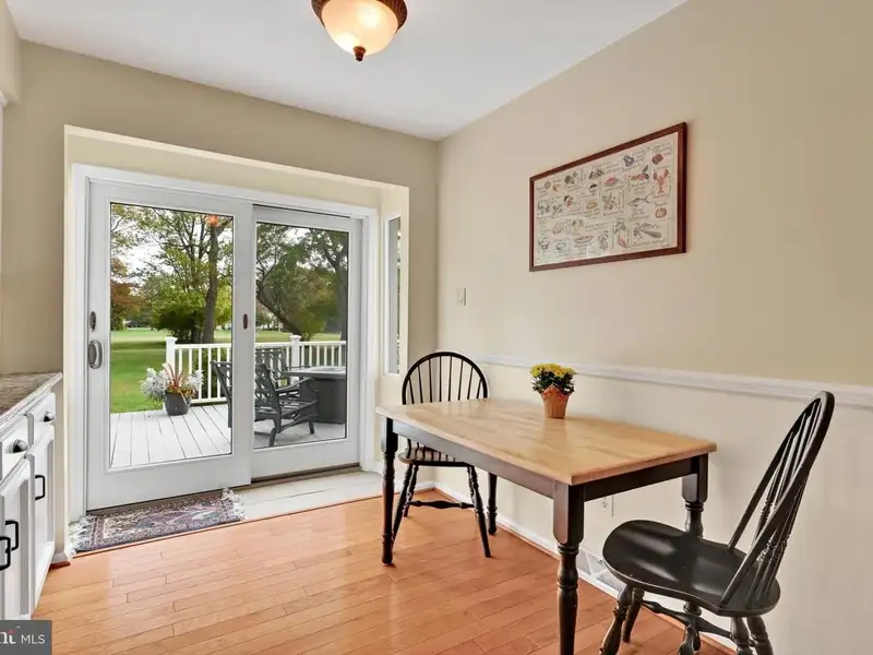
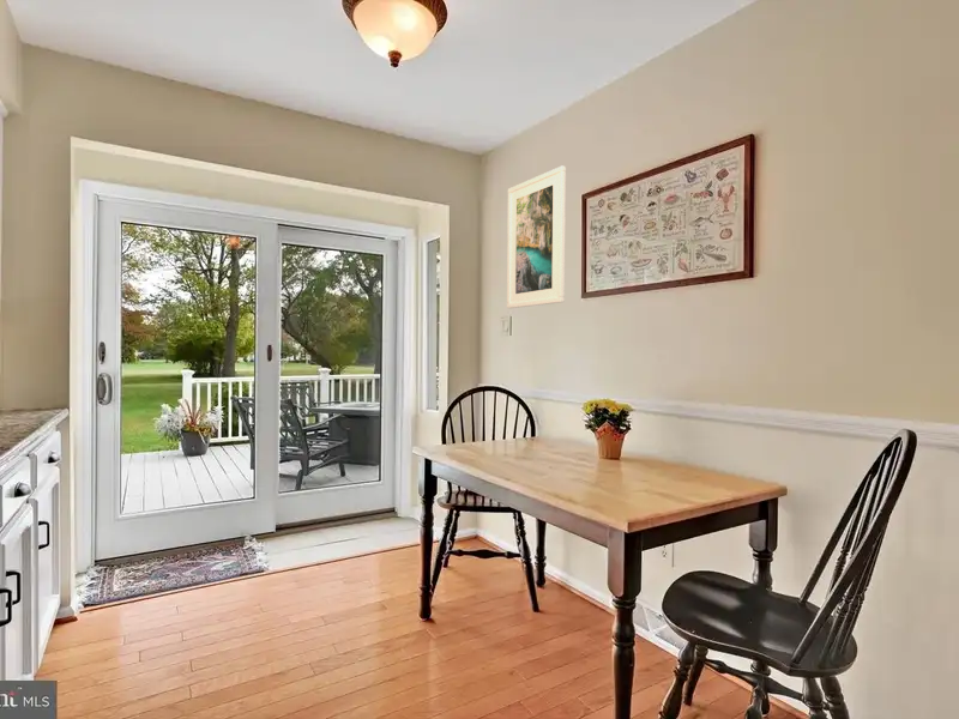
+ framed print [506,165,567,309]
